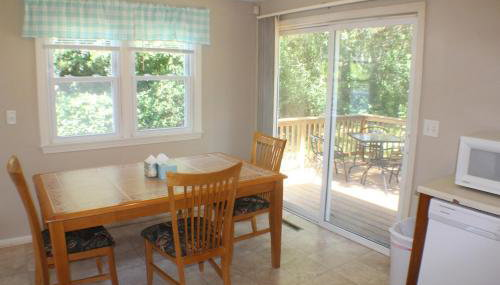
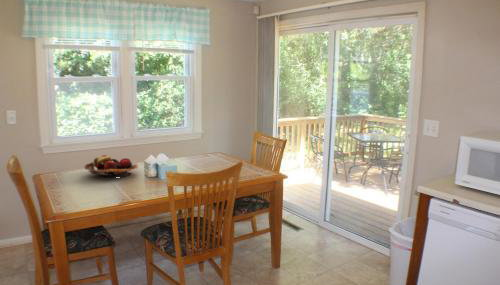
+ fruit basket [83,154,139,179]
